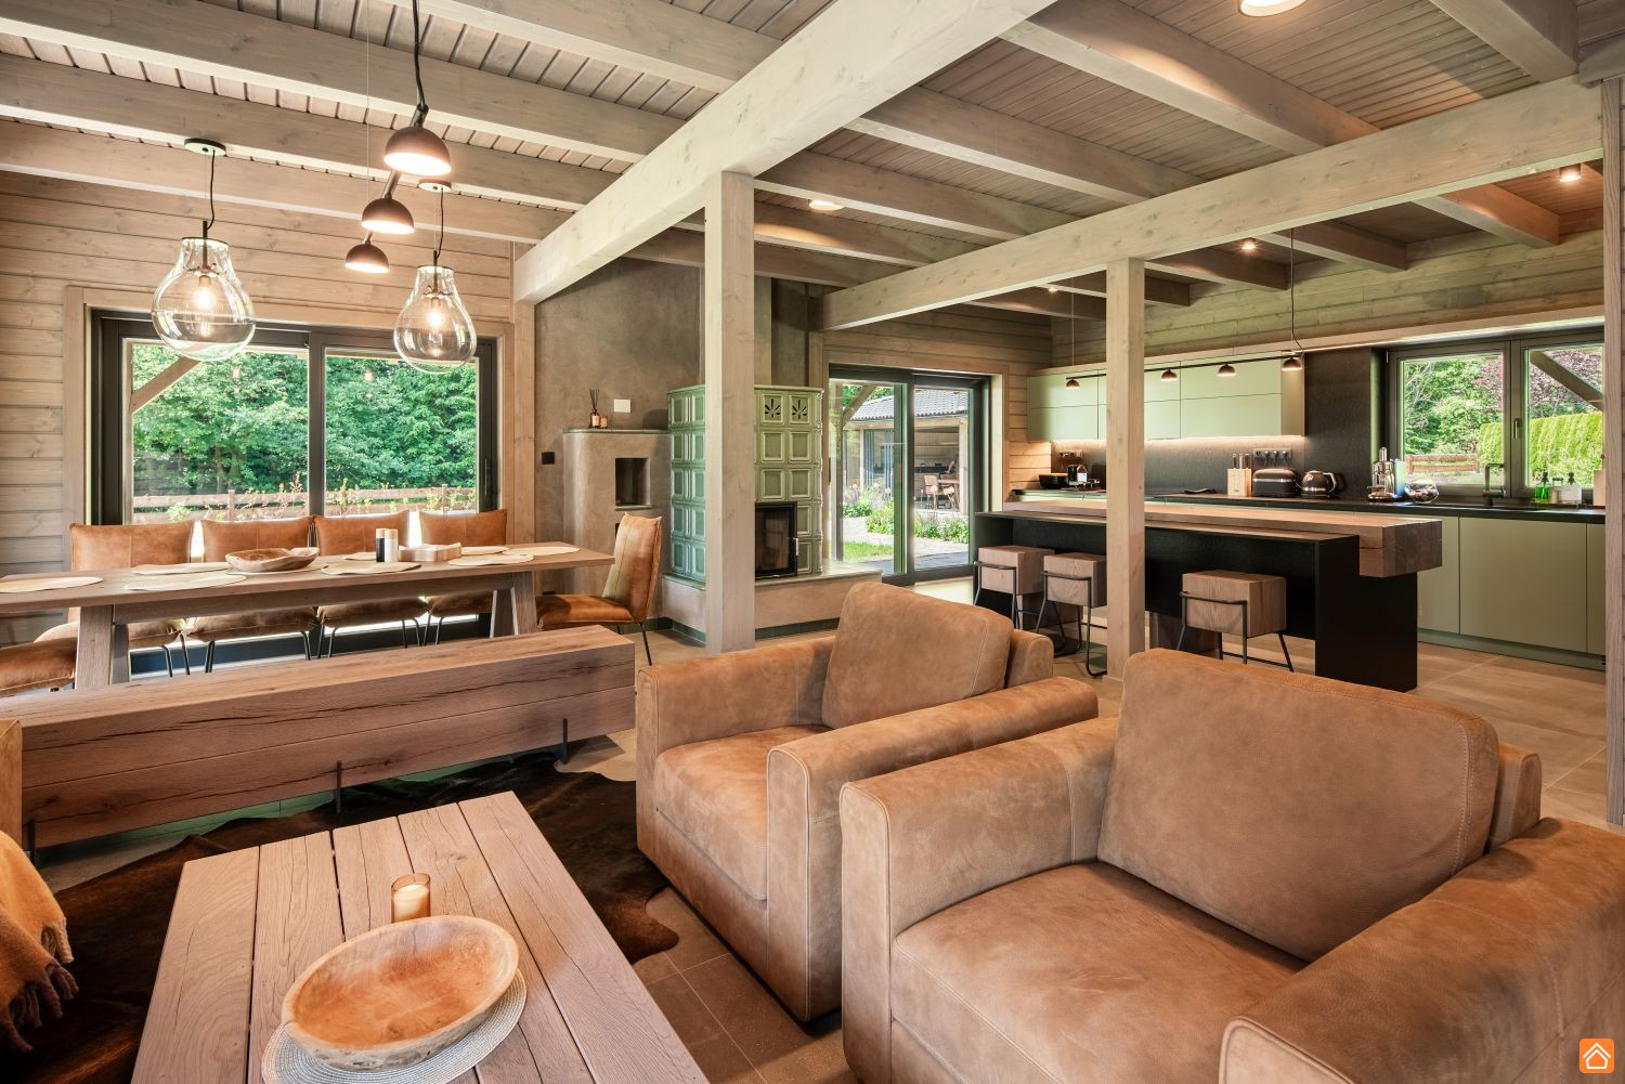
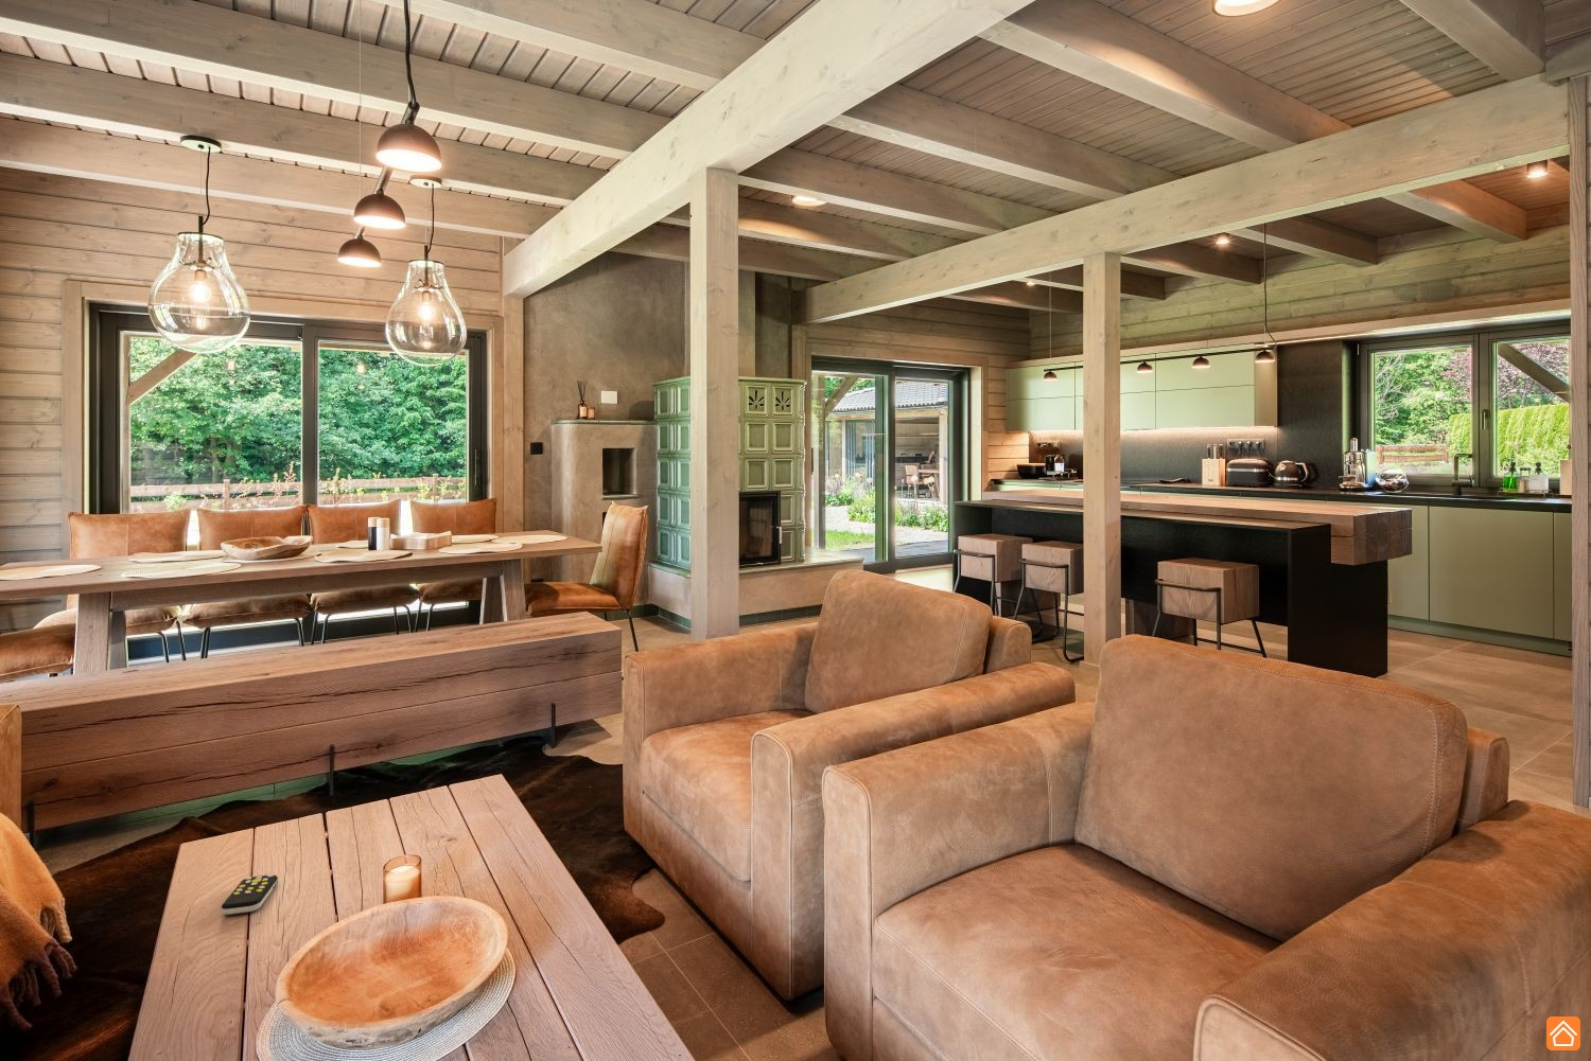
+ remote control [220,874,278,915]
